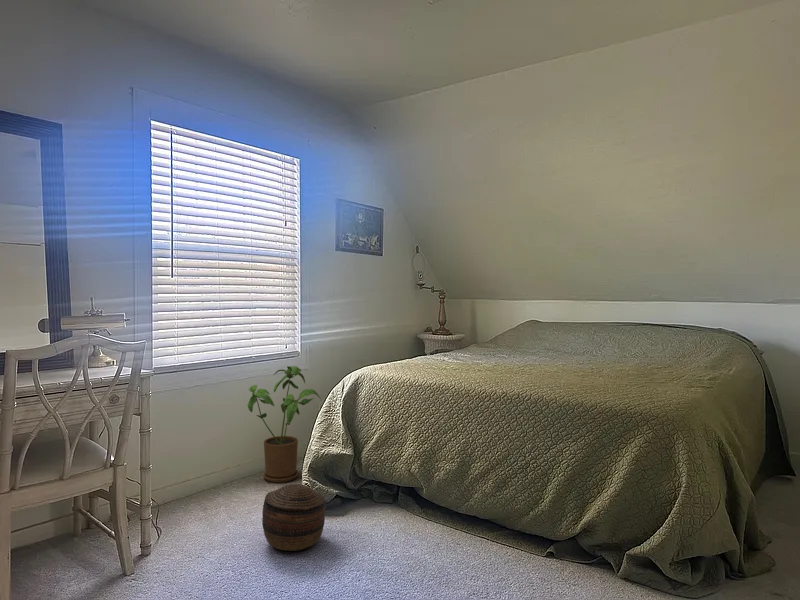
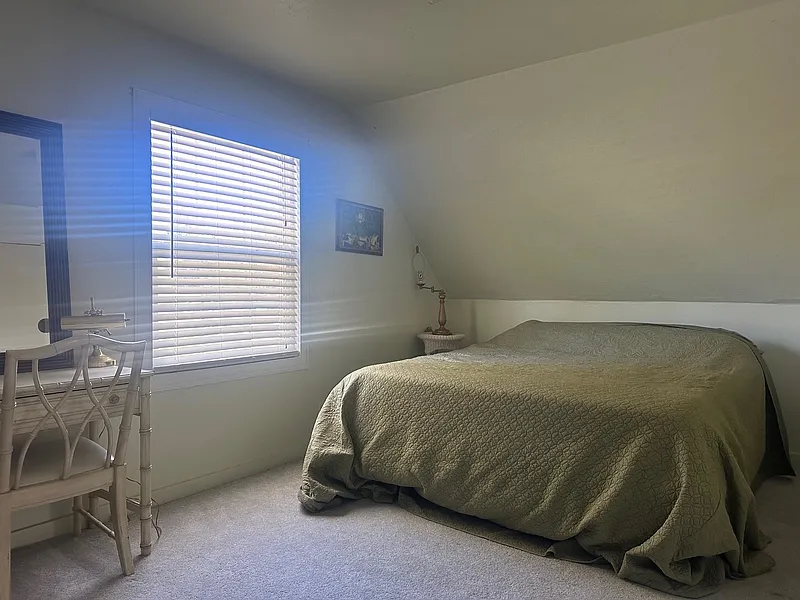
- basket [261,483,327,552]
- house plant [247,365,322,484]
